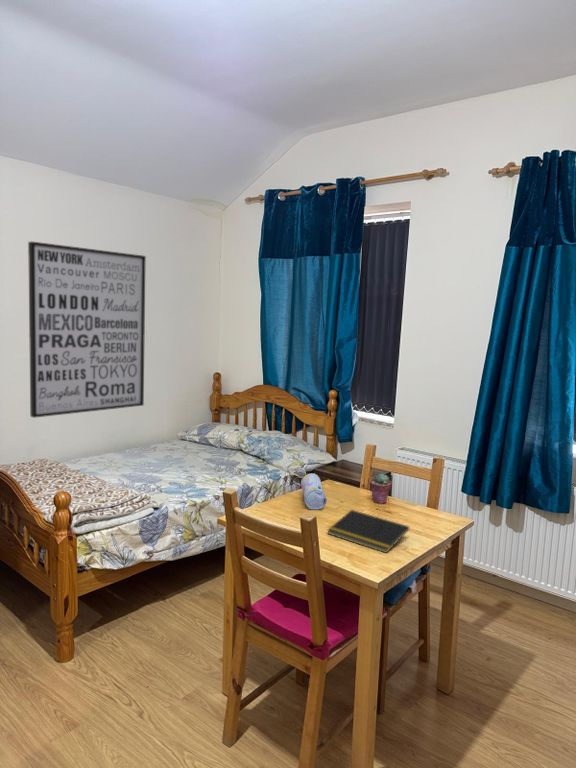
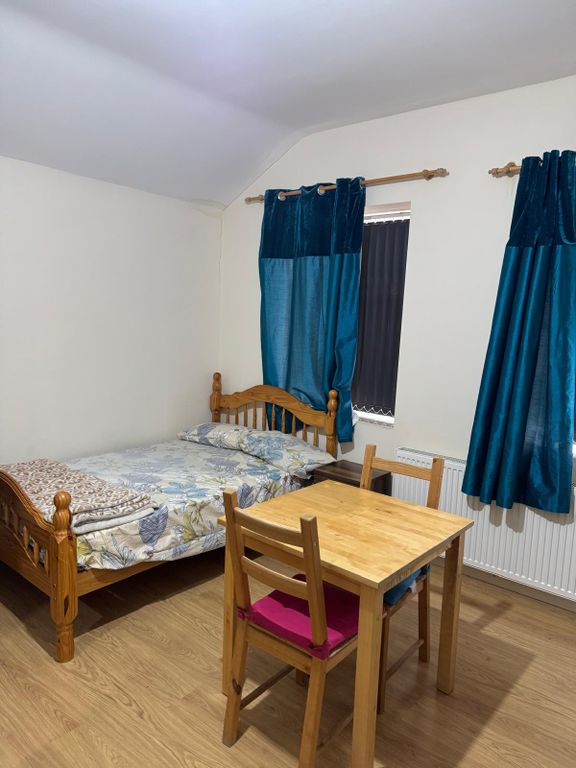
- pencil case [300,473,328,511]
- notepad [326,509,410,554]
- wall art [27,241,147,419]
- potted succulent [369,472,393,505]
